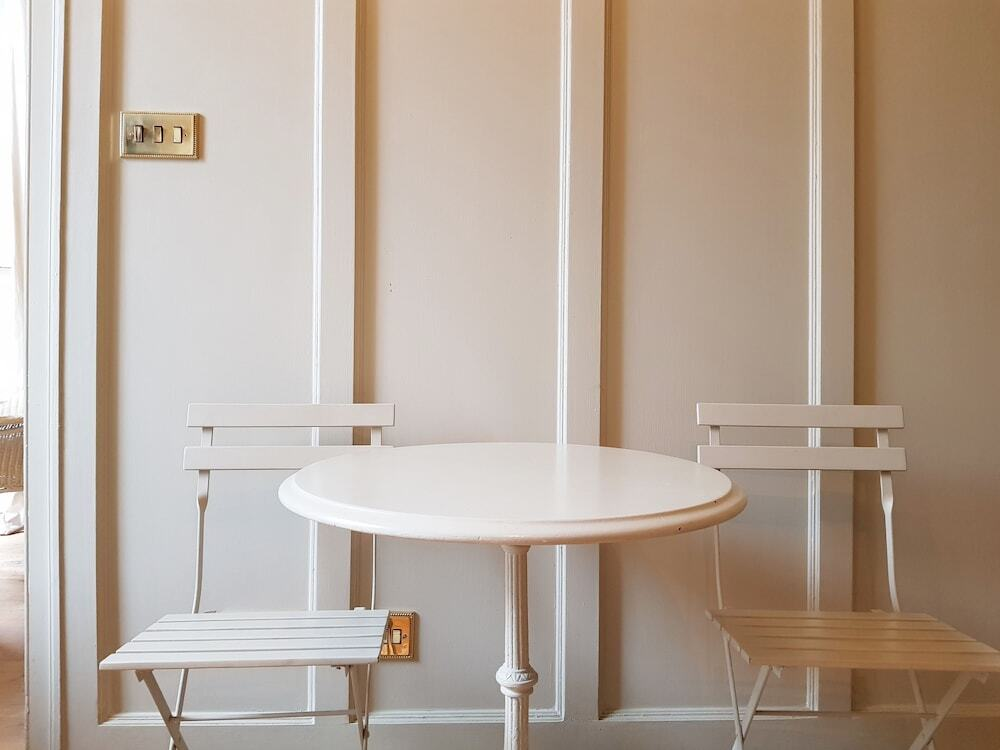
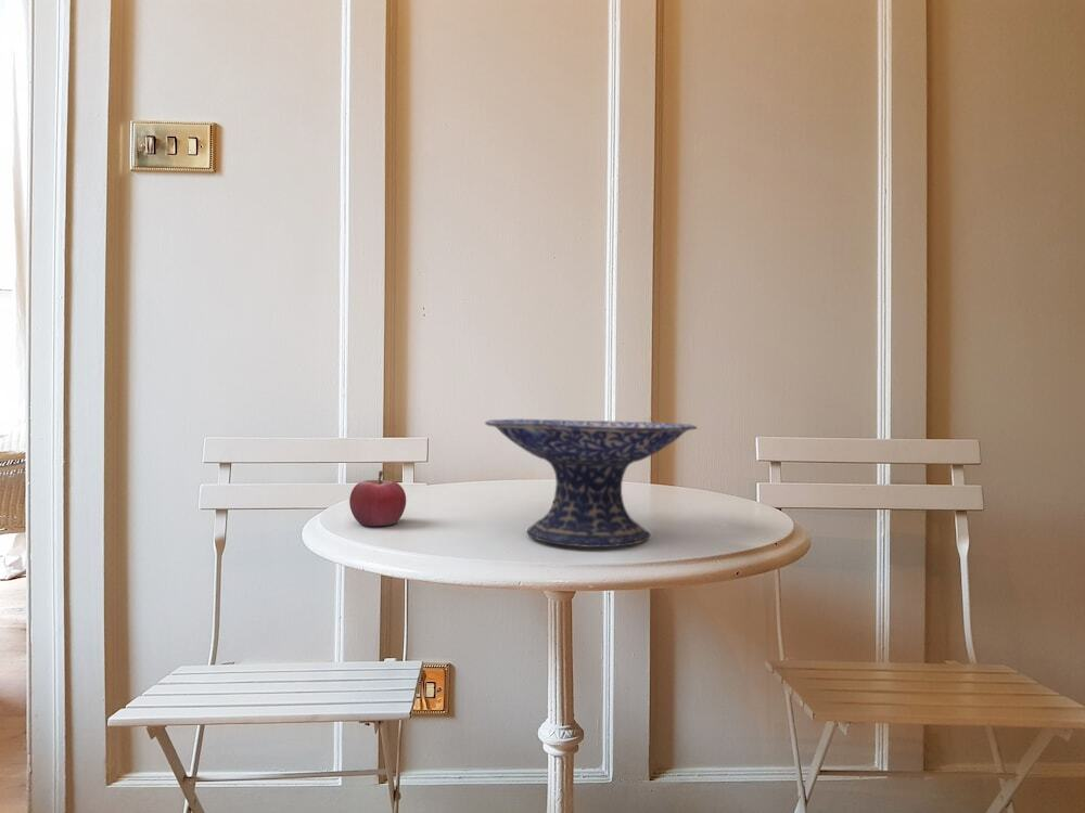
+ decorative bowl [484,418,699,549]
+ fruit [348,469,407,527]
